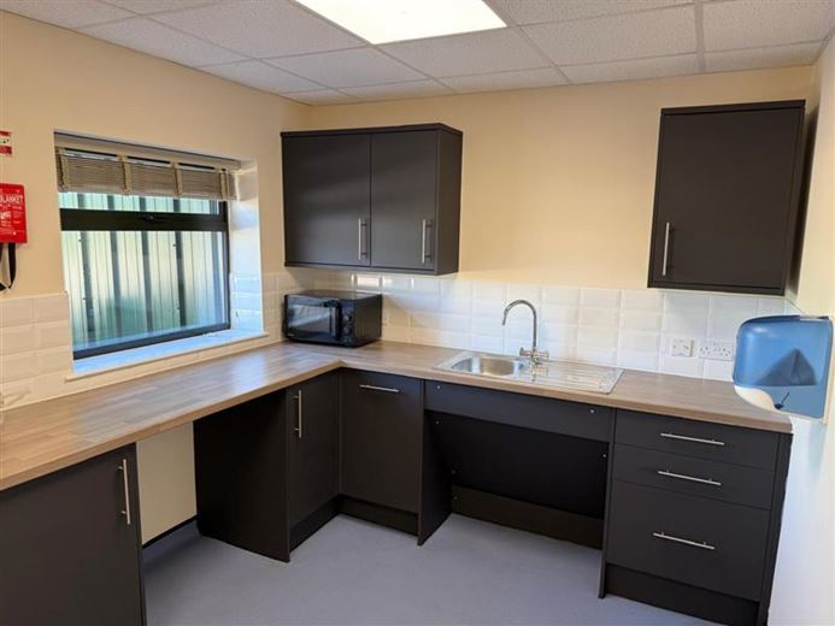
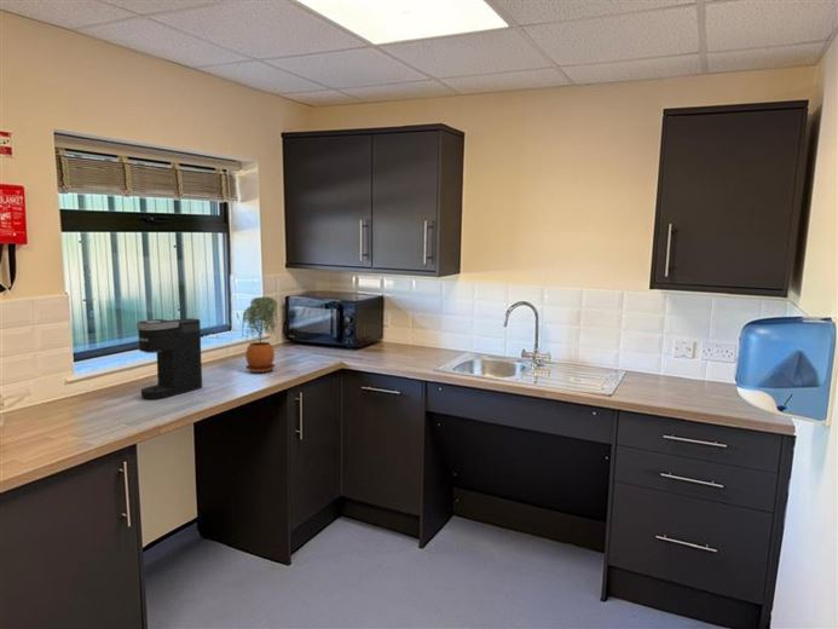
+ coffee maker [135,317,203,400]
+ potted plant [241,295,279,374]
